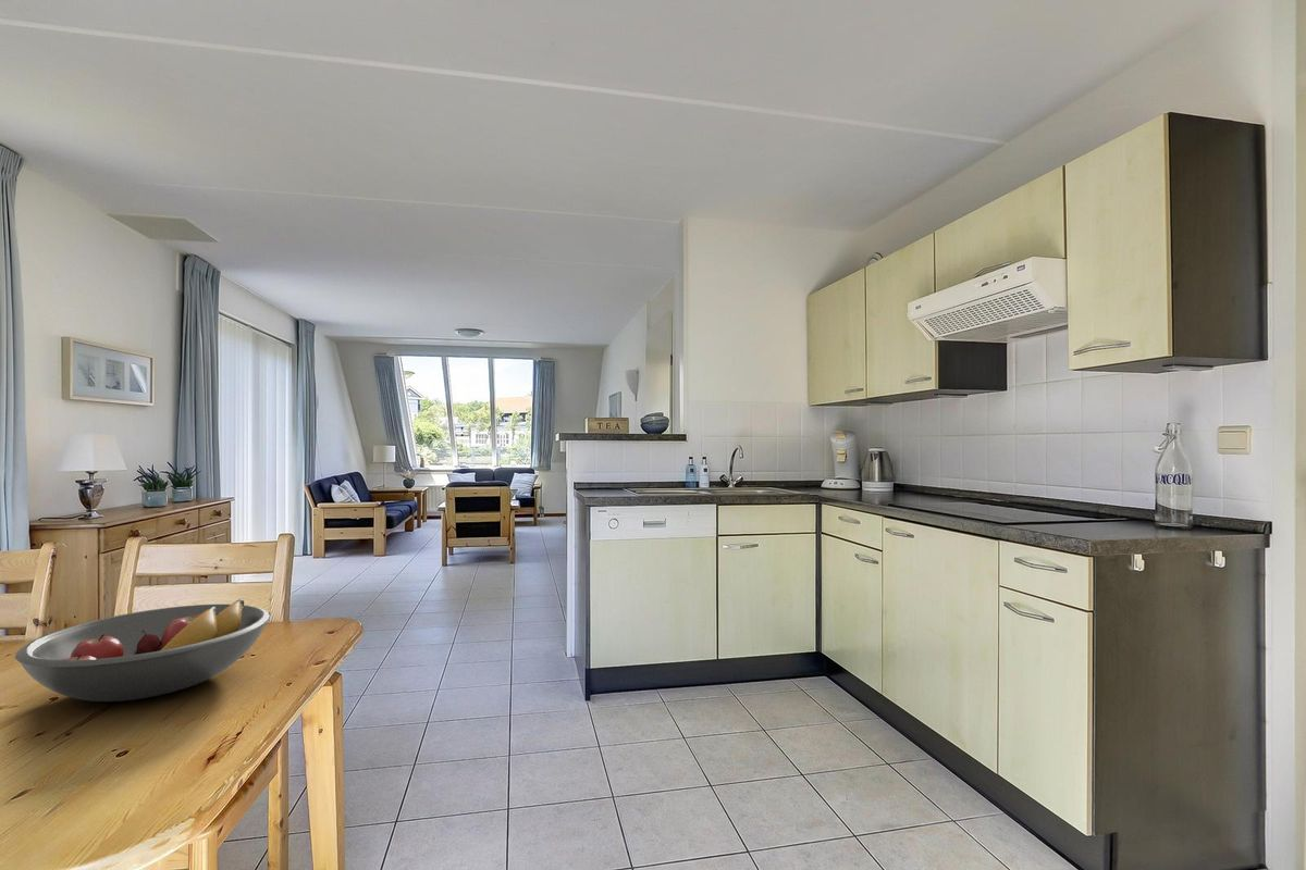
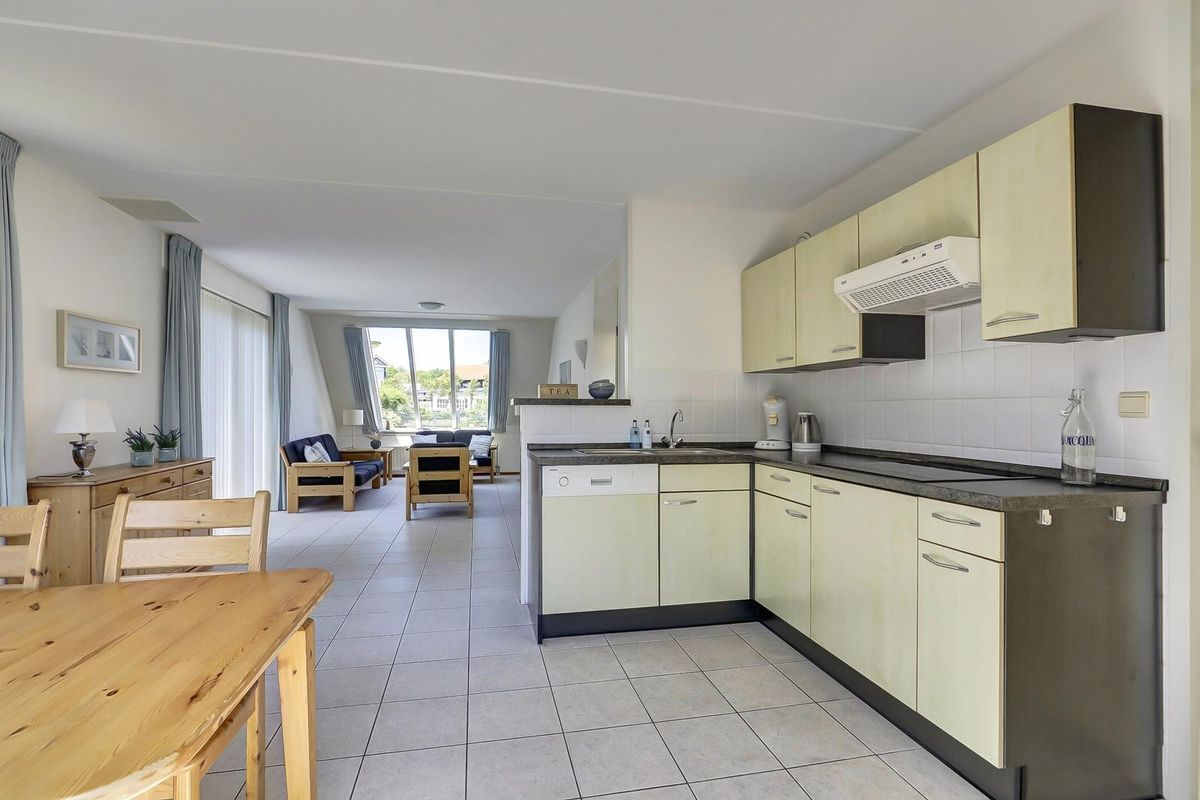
- fruit bowl [14,598,271,703]
